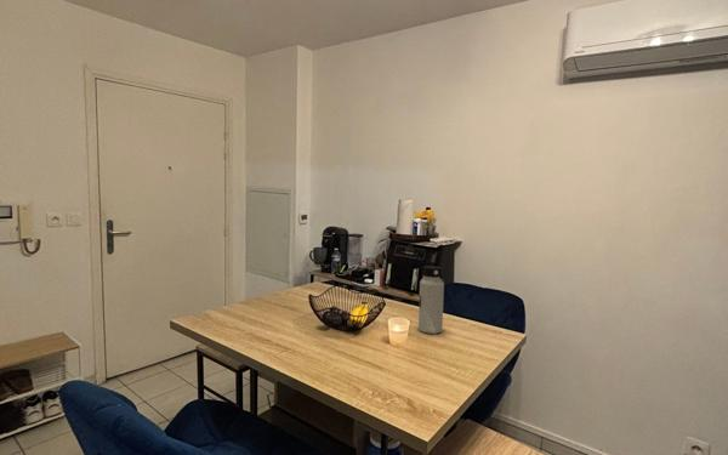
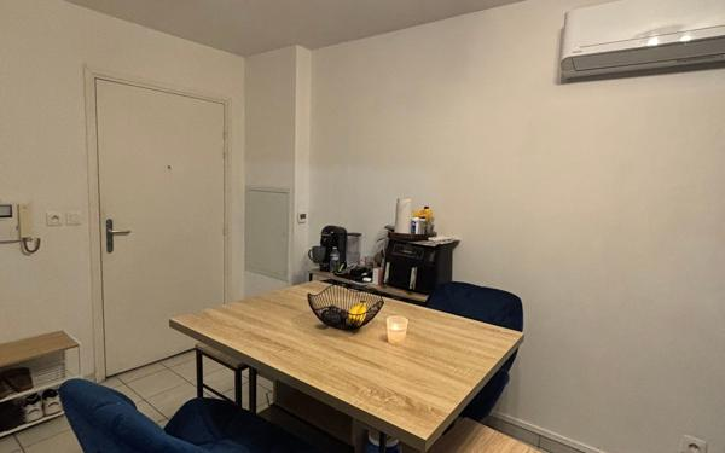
- water bottle [417,265,445,335]
